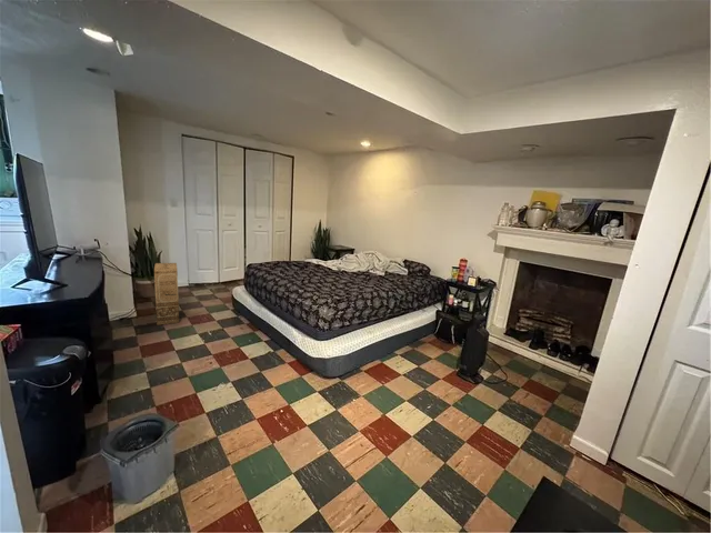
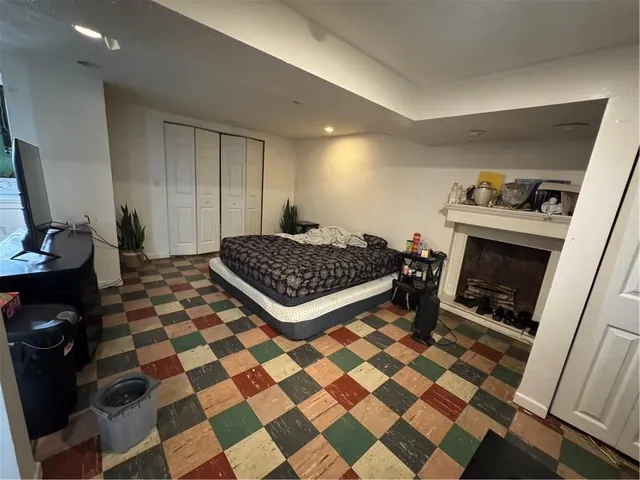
- cardboard box [153,262,180,326]
